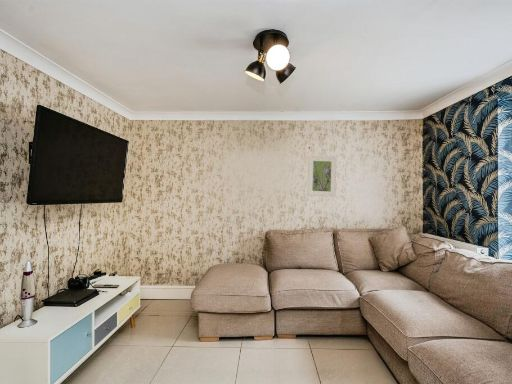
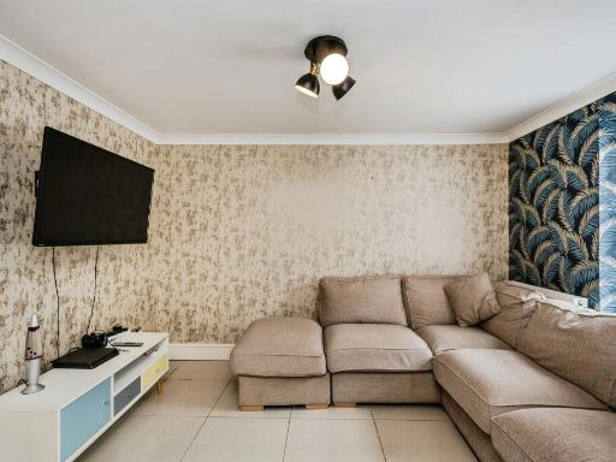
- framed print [306,155,337,198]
